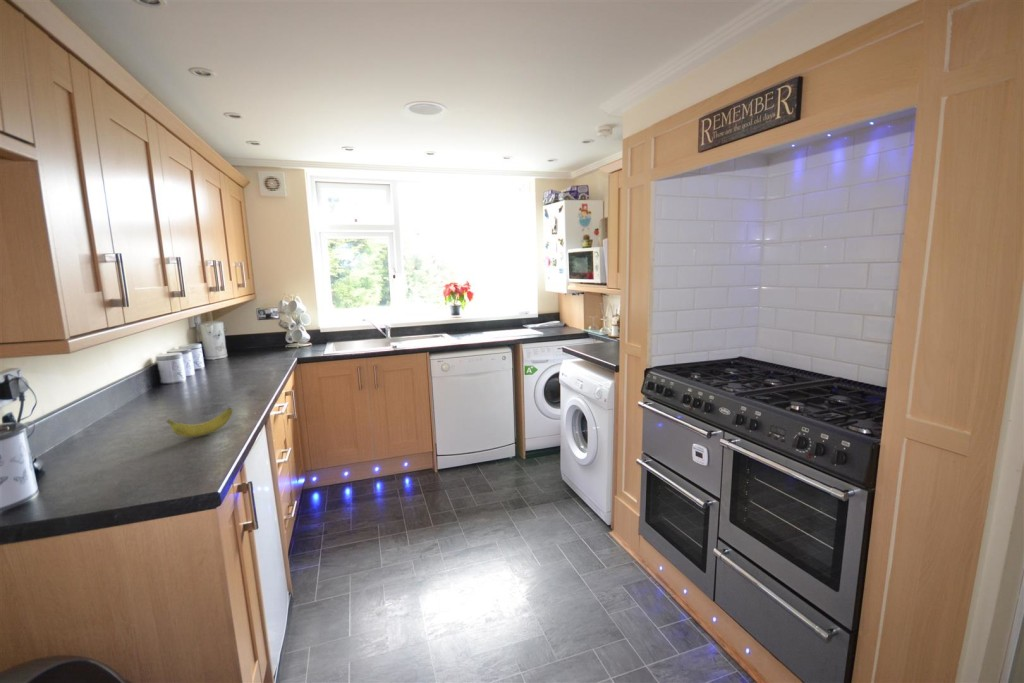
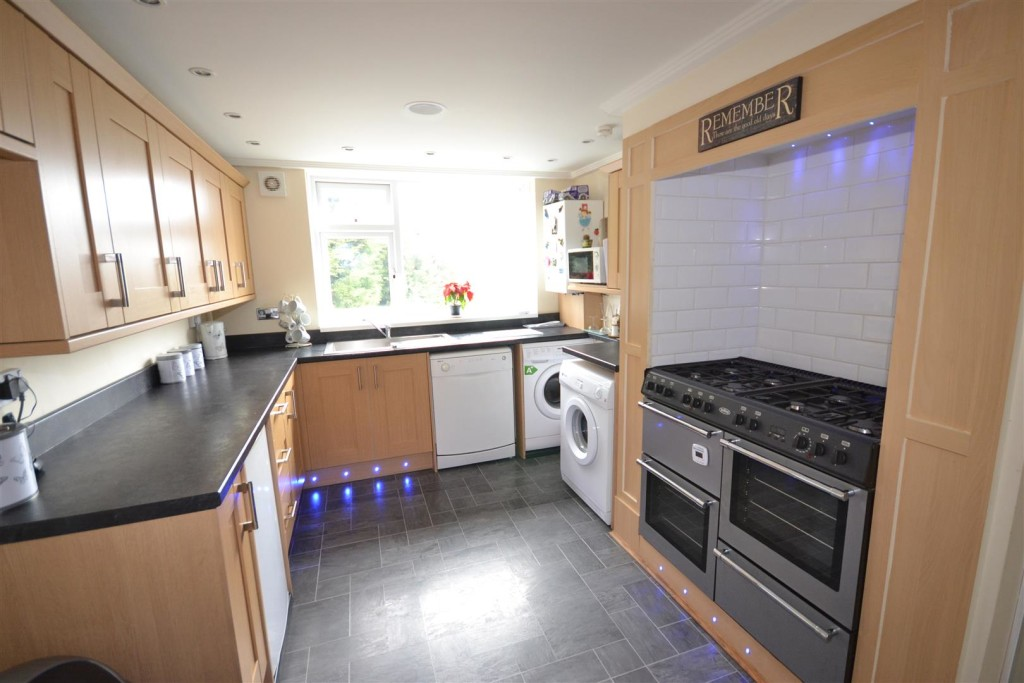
- banana [166,407,234,438]
